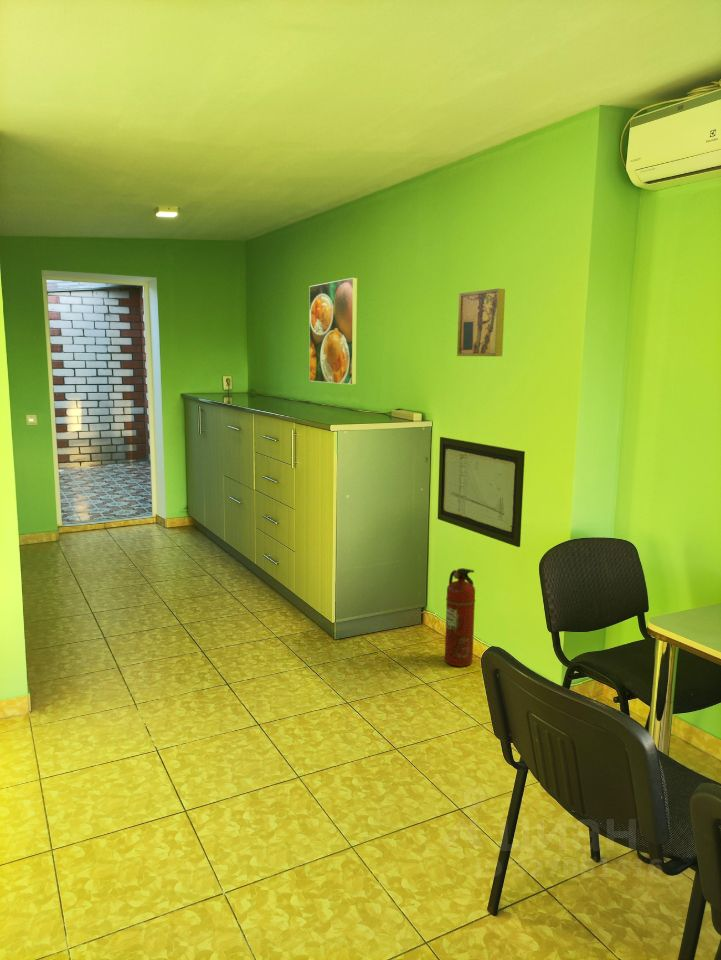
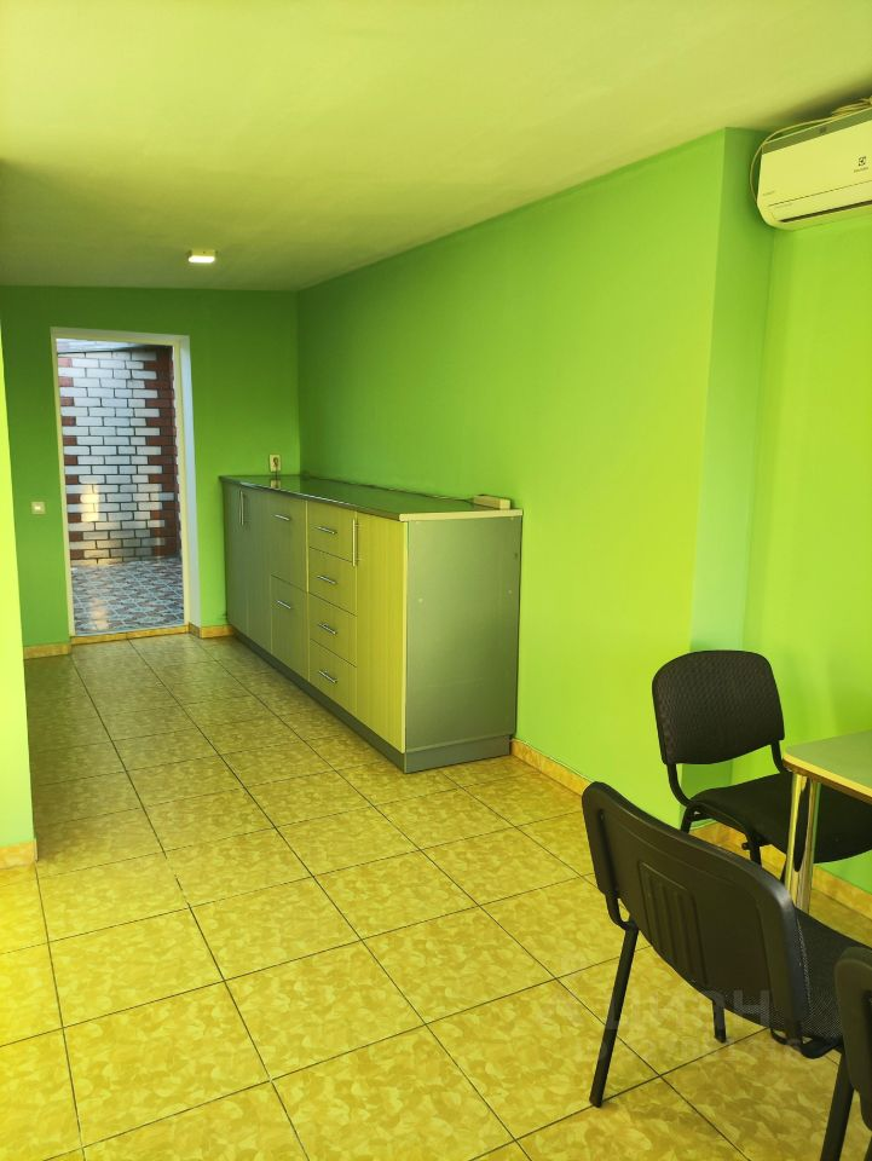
- wall art [456,288,506,357]
- fire extinguisher [444,567,476,668]
- wall art [437,436,526,548]
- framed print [308,277,358,386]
